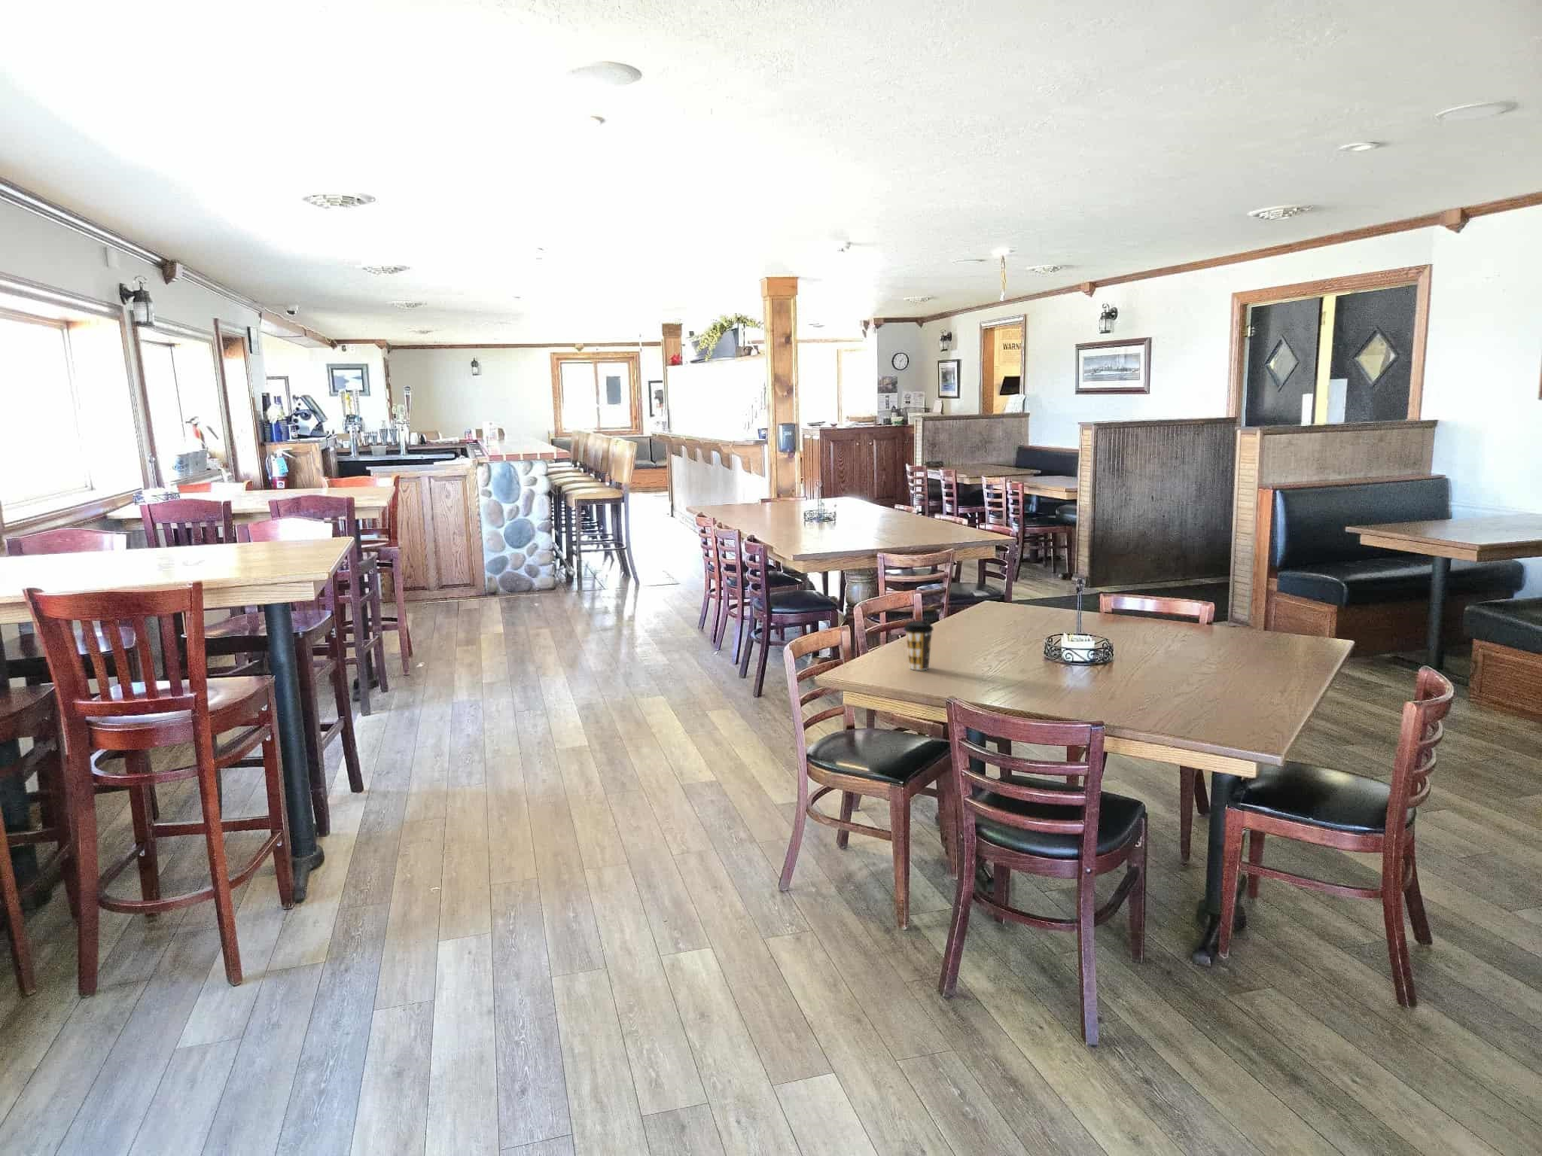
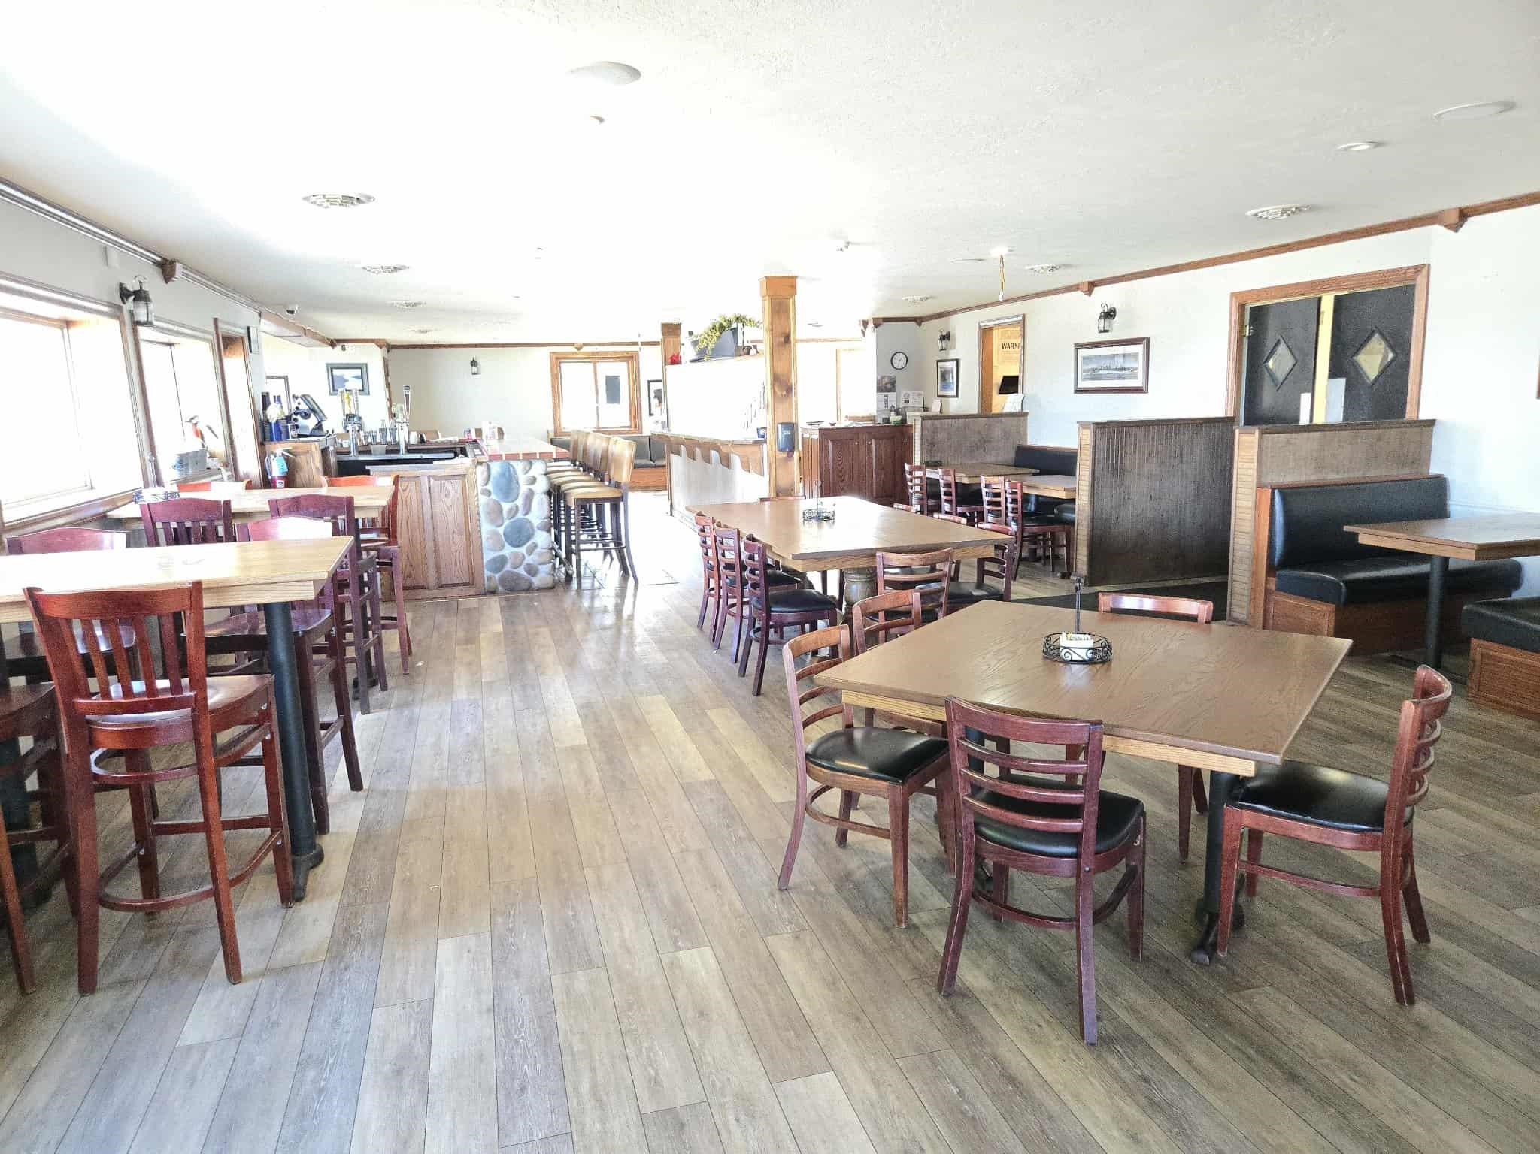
- coffee cup [903,620,935,672]
